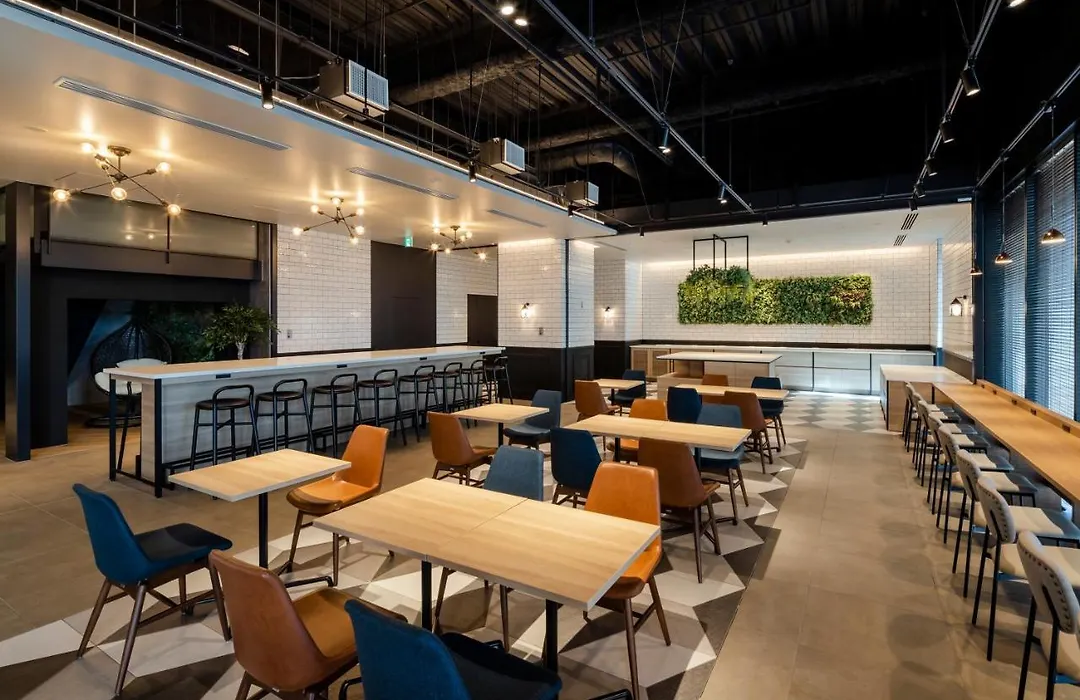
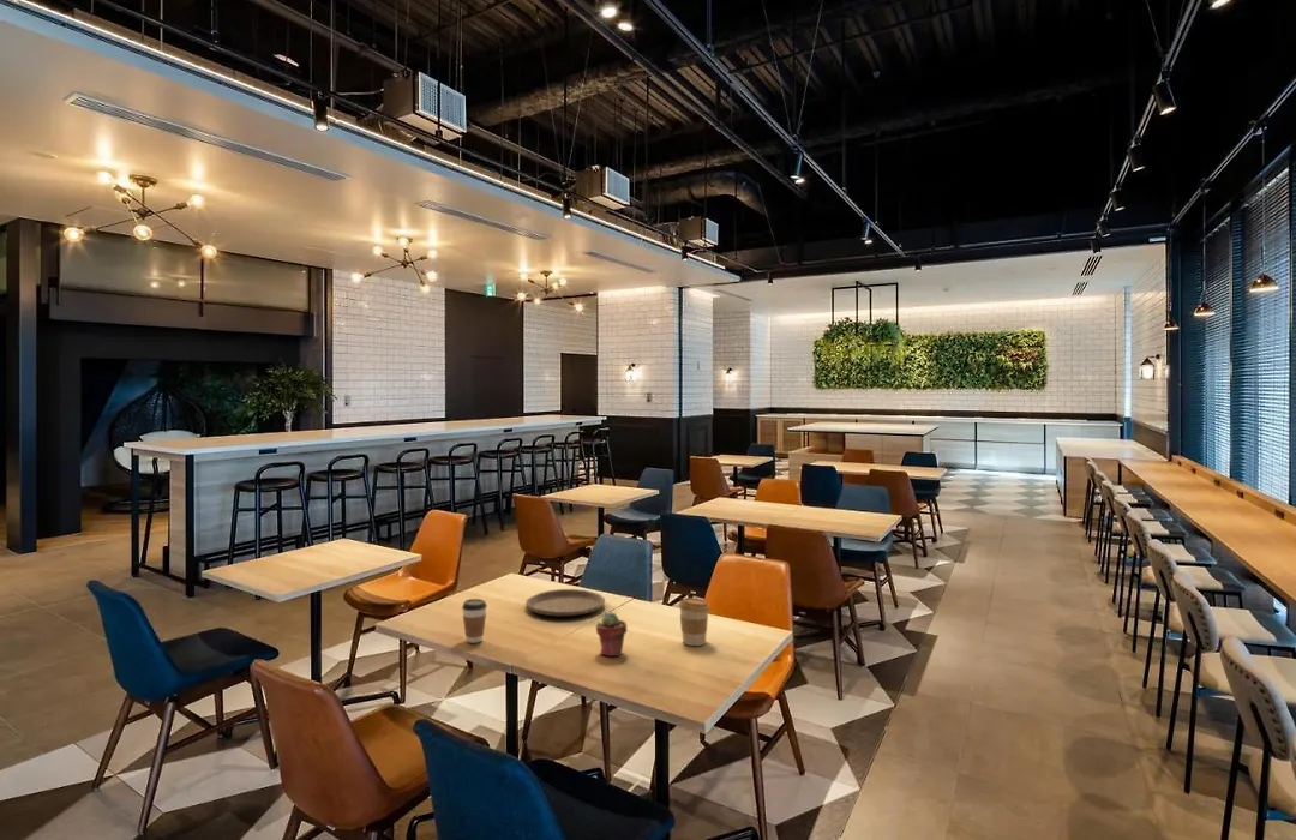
+ coffee cup [678,596,710,647]
+ potted succulent [595,611,629,658]
+ coffee cup [461,598,488,644]
+ plate [524,588,606,617]
